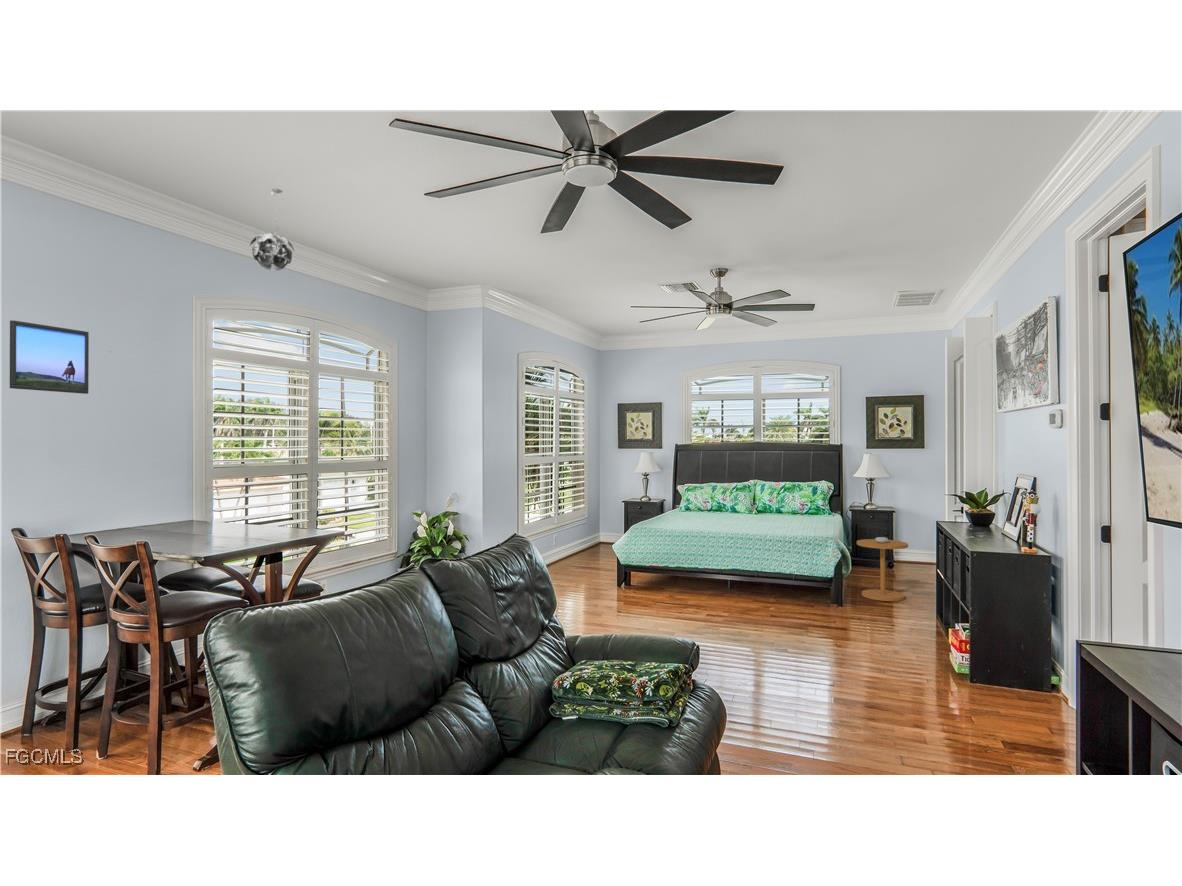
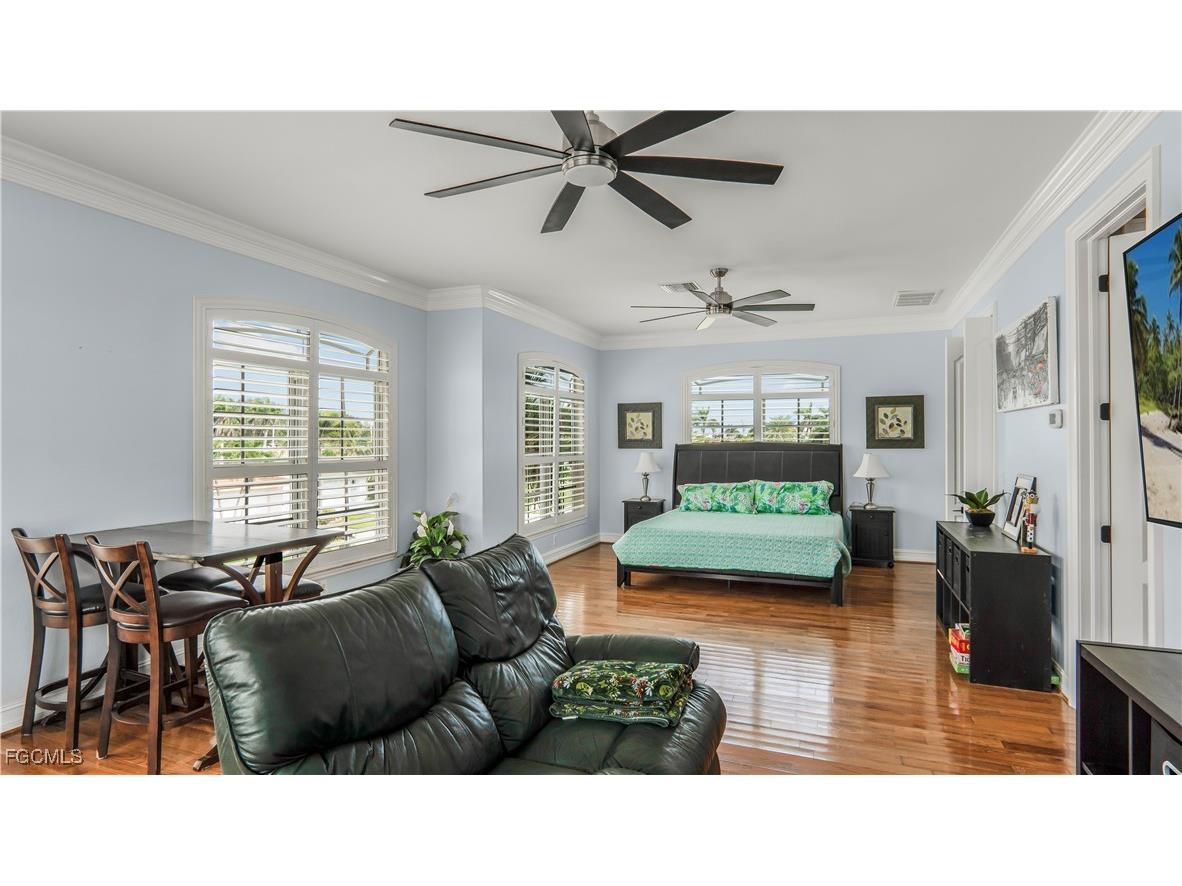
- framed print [9,319,90,395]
- side table [856,536,909,602]
- pendant light [249,188,295,271]
